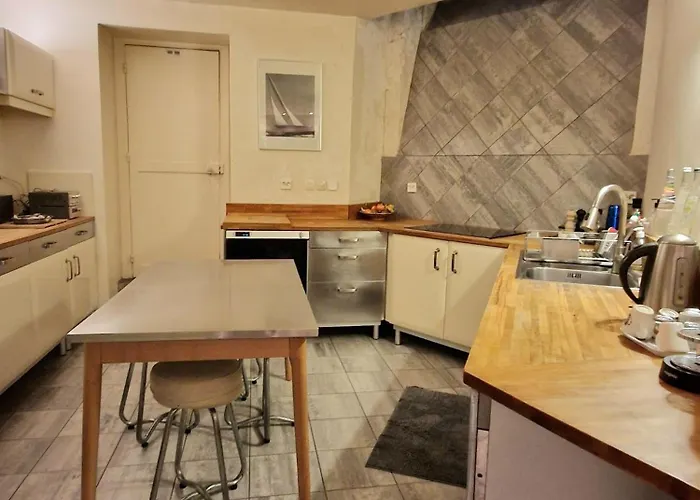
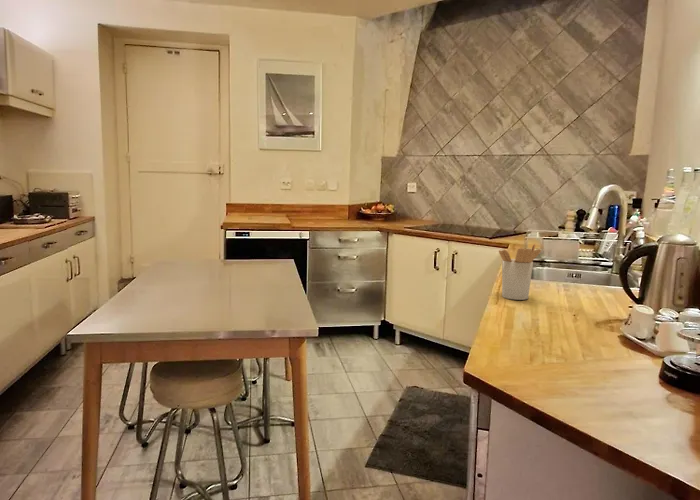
+ utensil holder [498,242,542,301]
